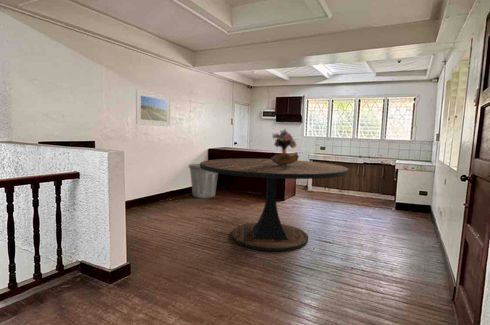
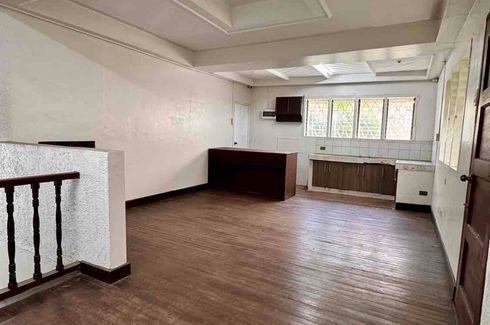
- dining table [199,158,349,252]
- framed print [135,89,172,127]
- trash can [188,163,219,199]
- bouquet [270,128,300,165]
